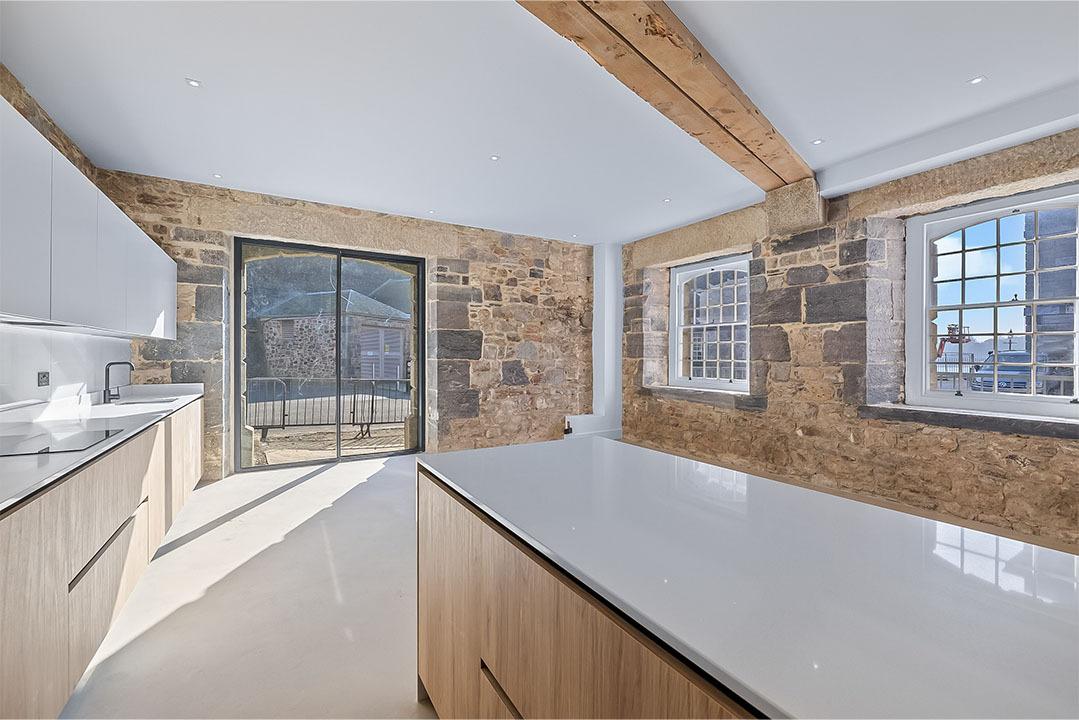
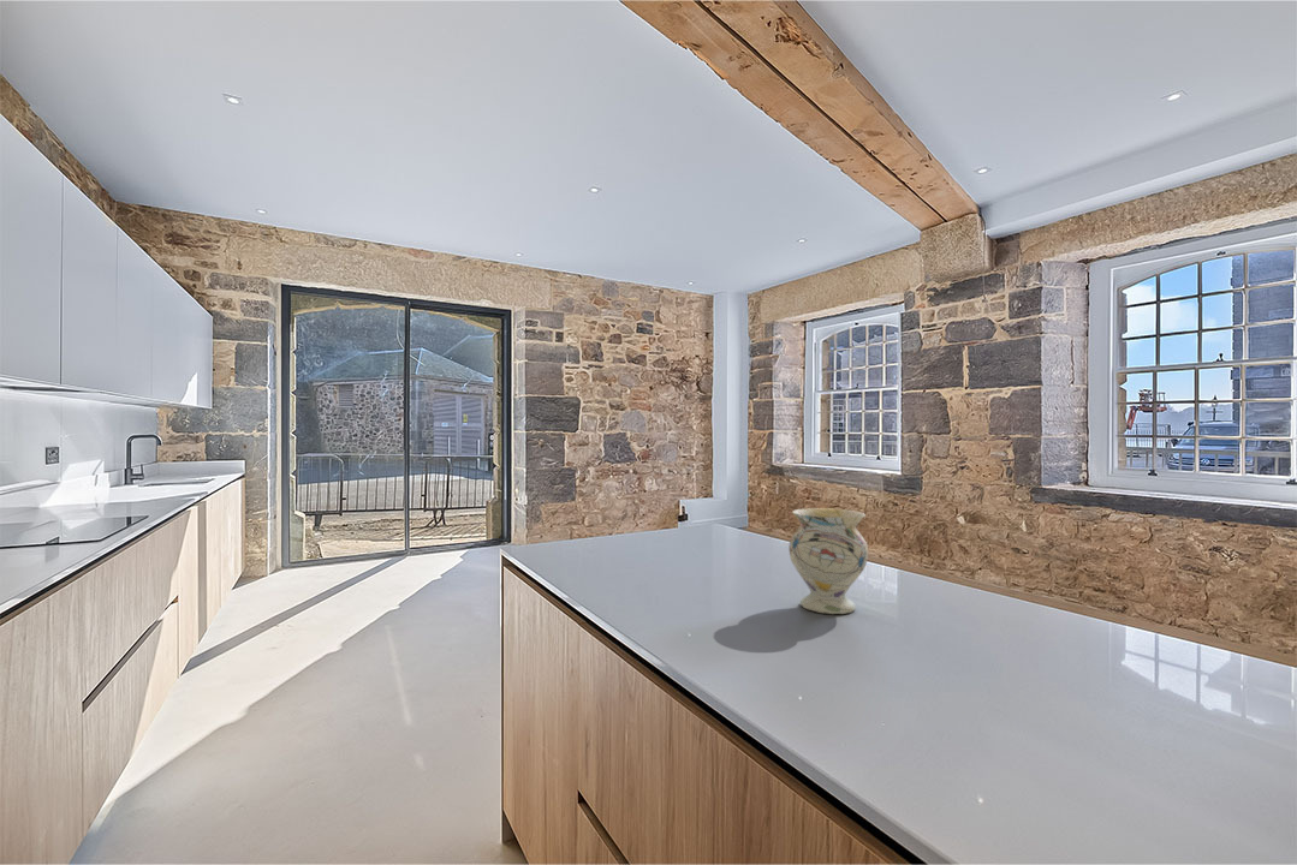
+ vase [787,507,869,615]
